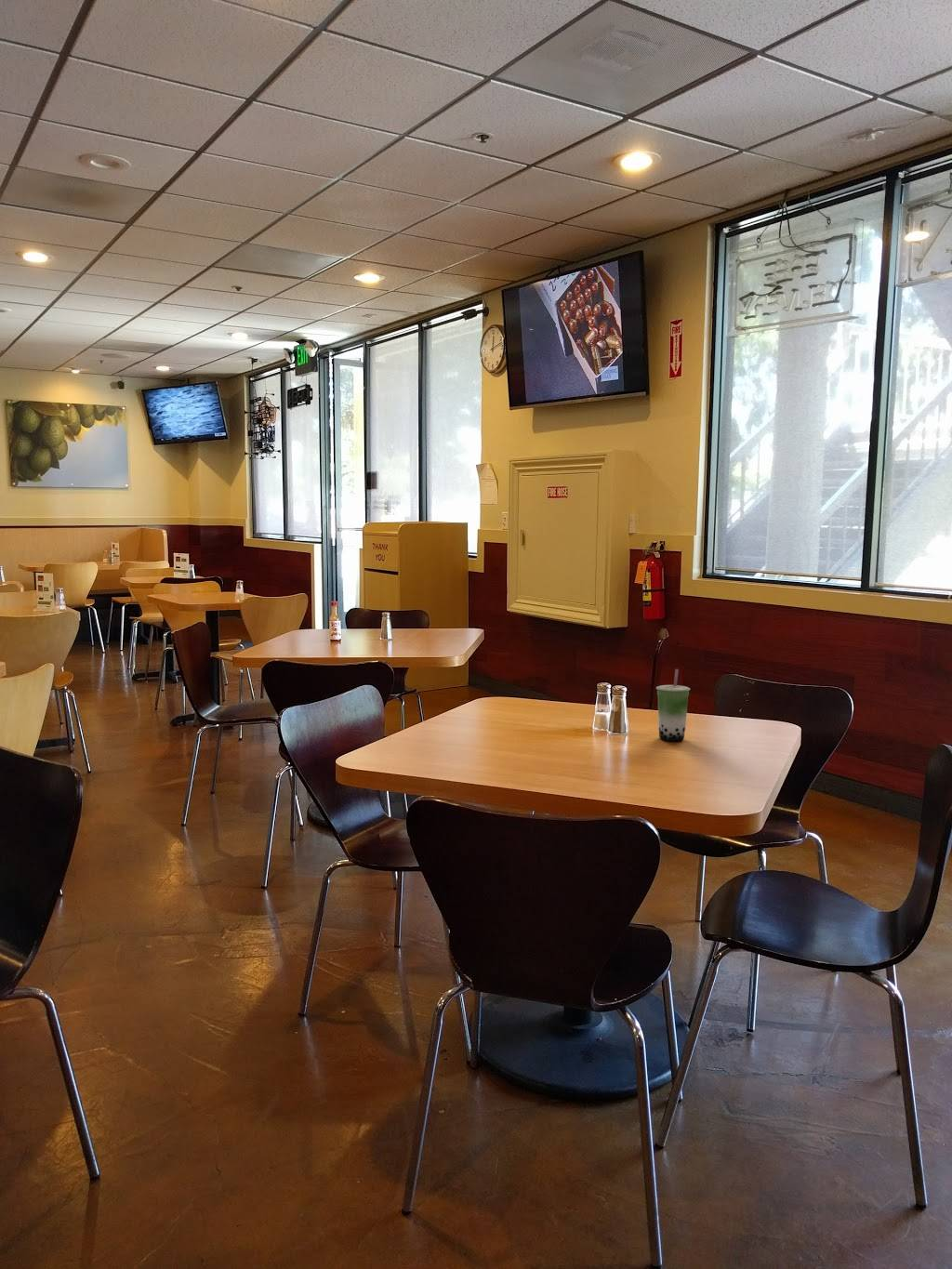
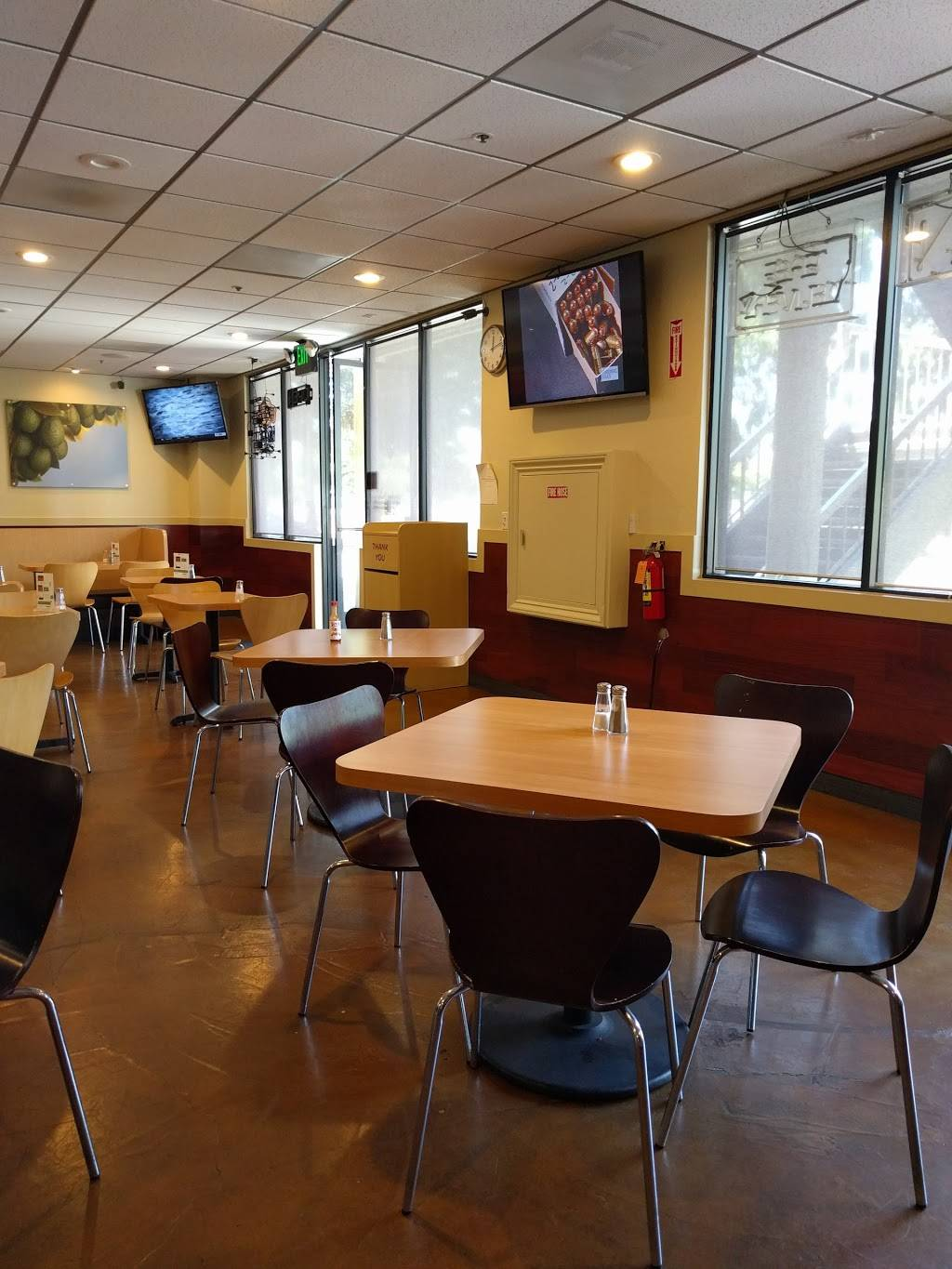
- beverage cup [655,668,691,742]
